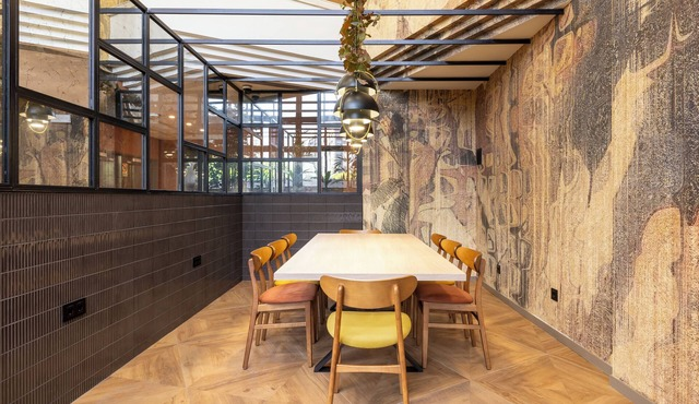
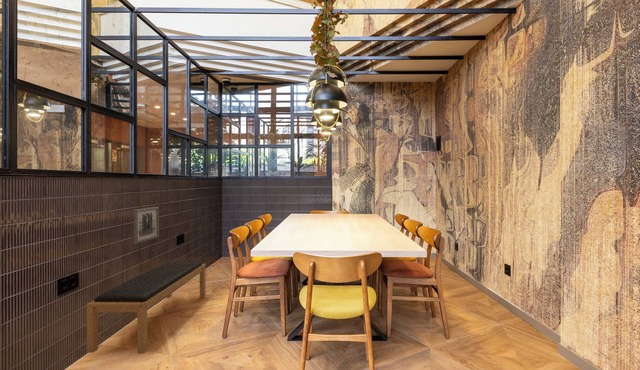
+ wall art [133,206,160,245]
+ bench [86,261,207,354]
